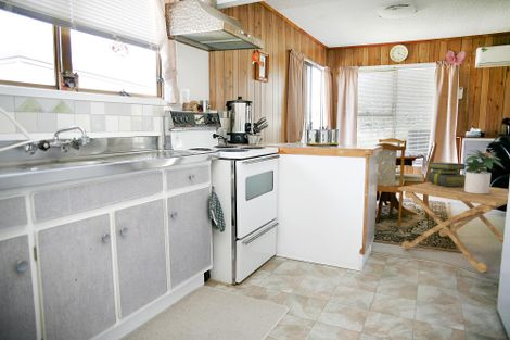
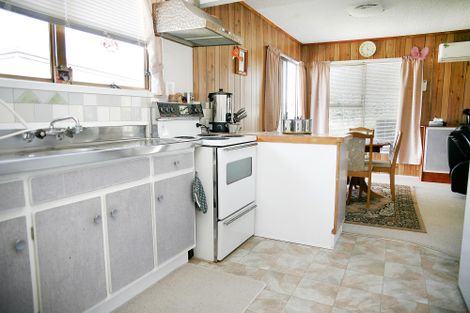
- potted plant [463,149,505,194]
- side table [397,181,509,274]
- stack of books [426,161,467,187]
